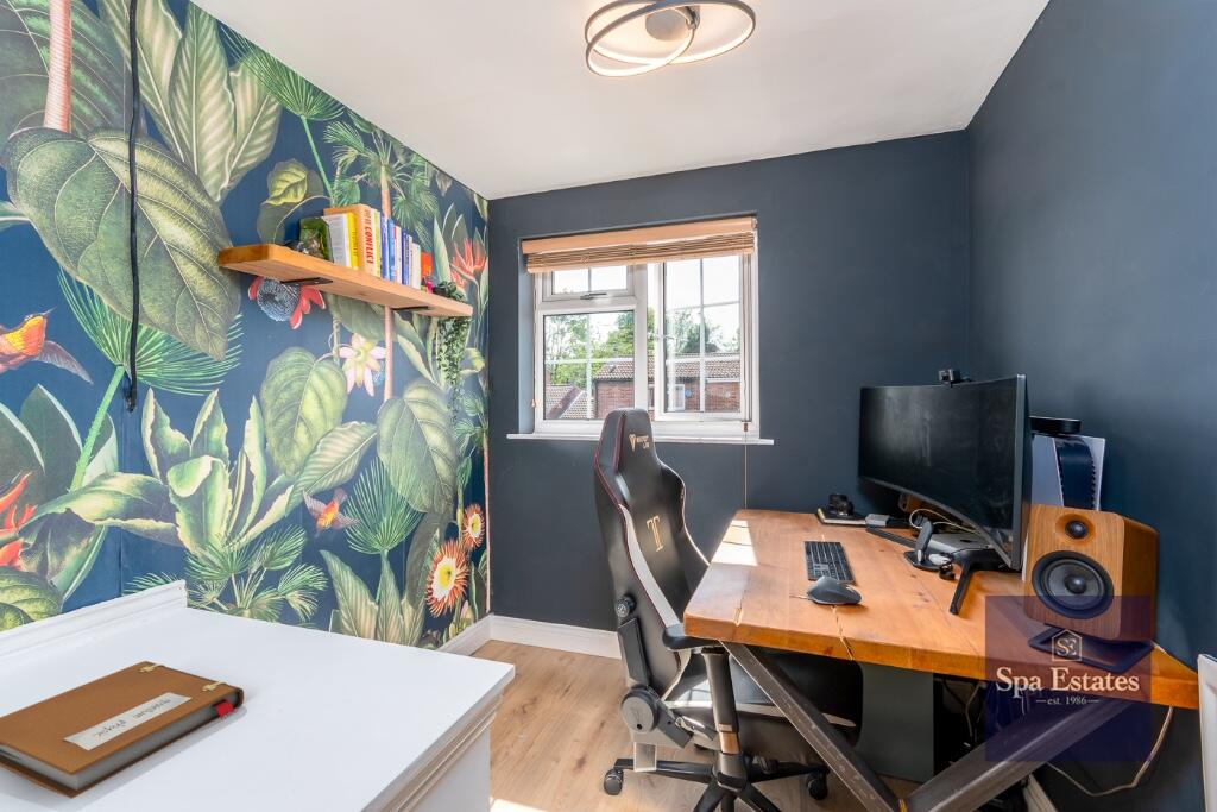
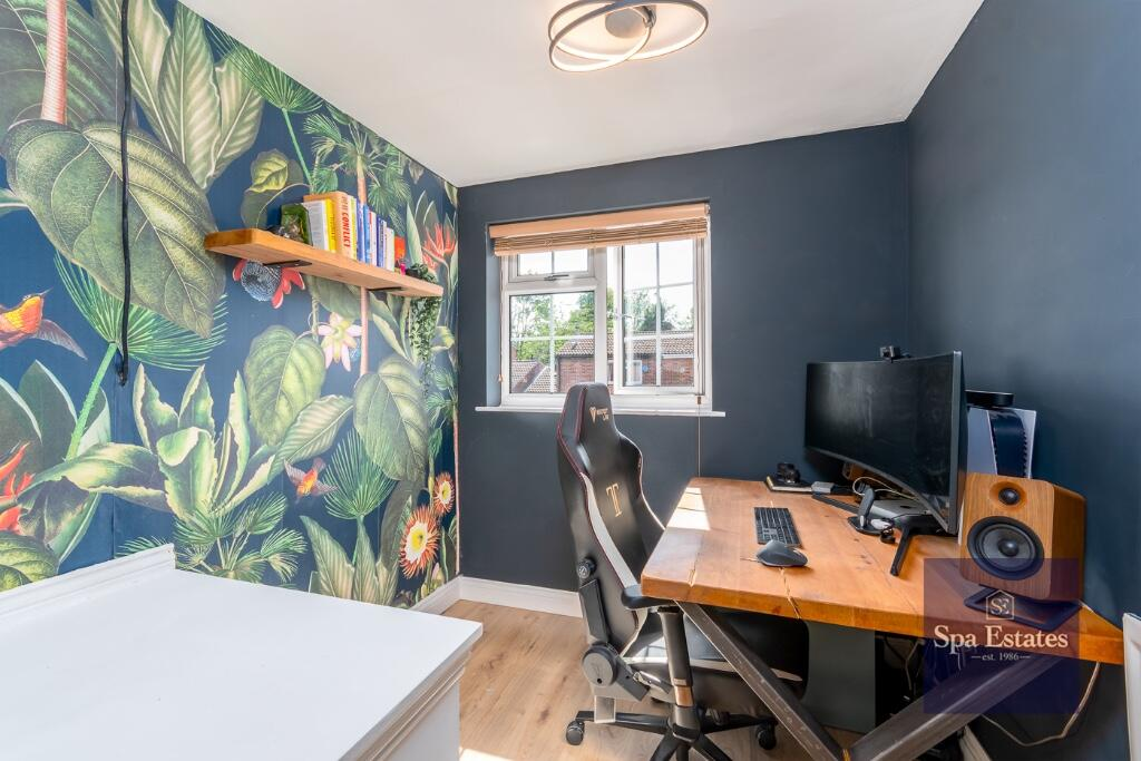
- notebook [0,660,245,800]
